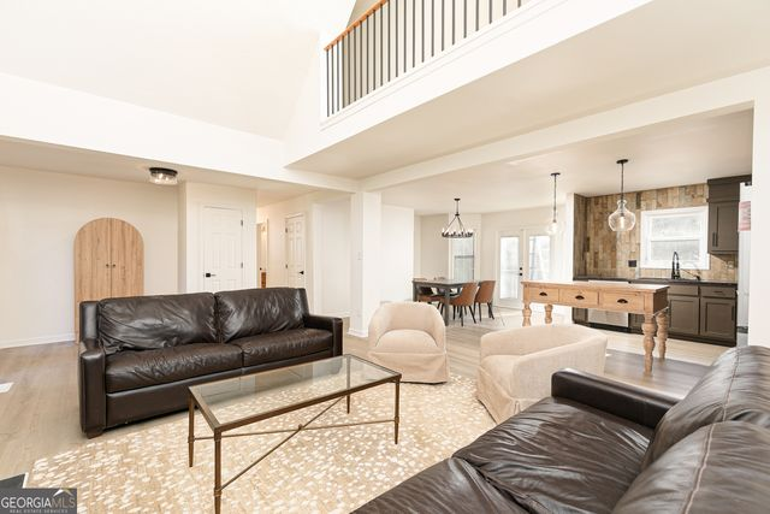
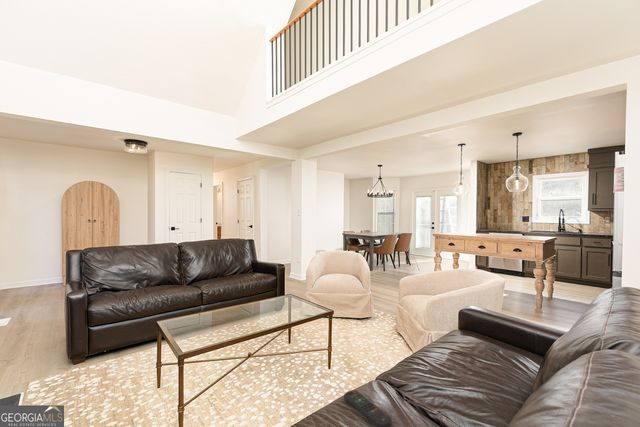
+ remote control [343,389,393,427]
